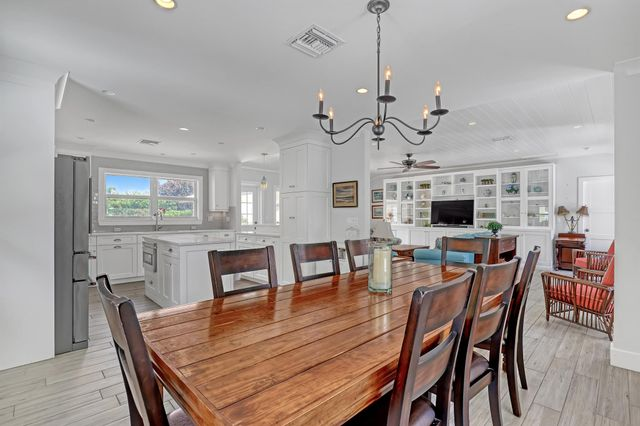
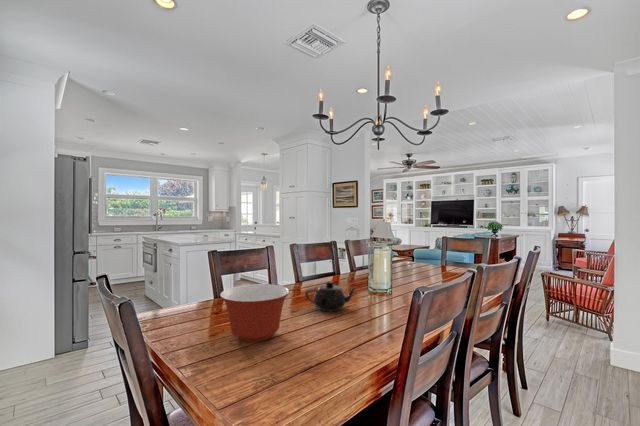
+ mixing bowl [219,283,290,343]
+ teapot [304,280,358,312]
